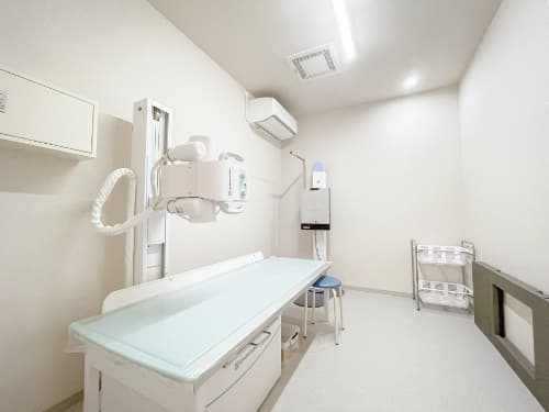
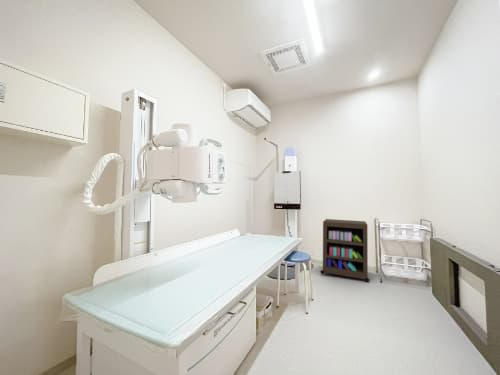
+ storage cabinet [319,218,370,283]
